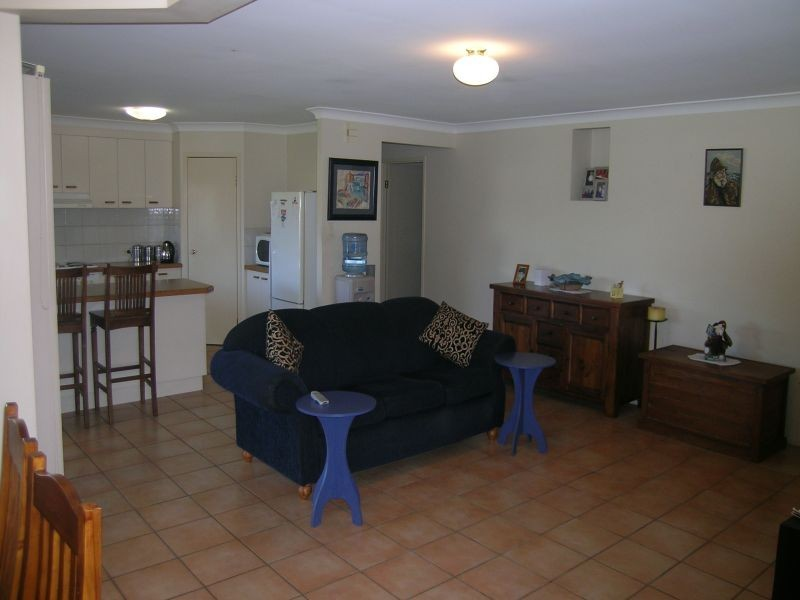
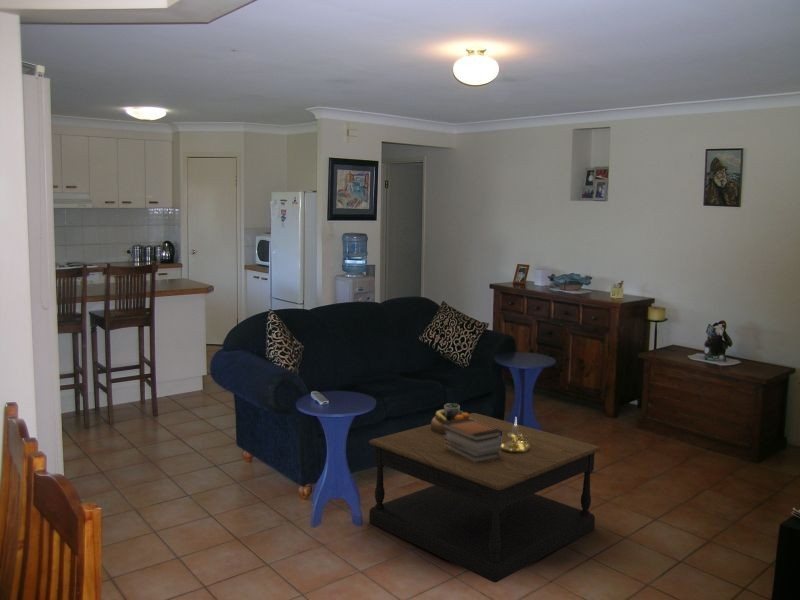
+ book stack [443,418,502,462]
+ candle holder [501,417,530,453]
+ coffee table [368,412,602,583]
+ decorative bowl [430,401,472,435]
